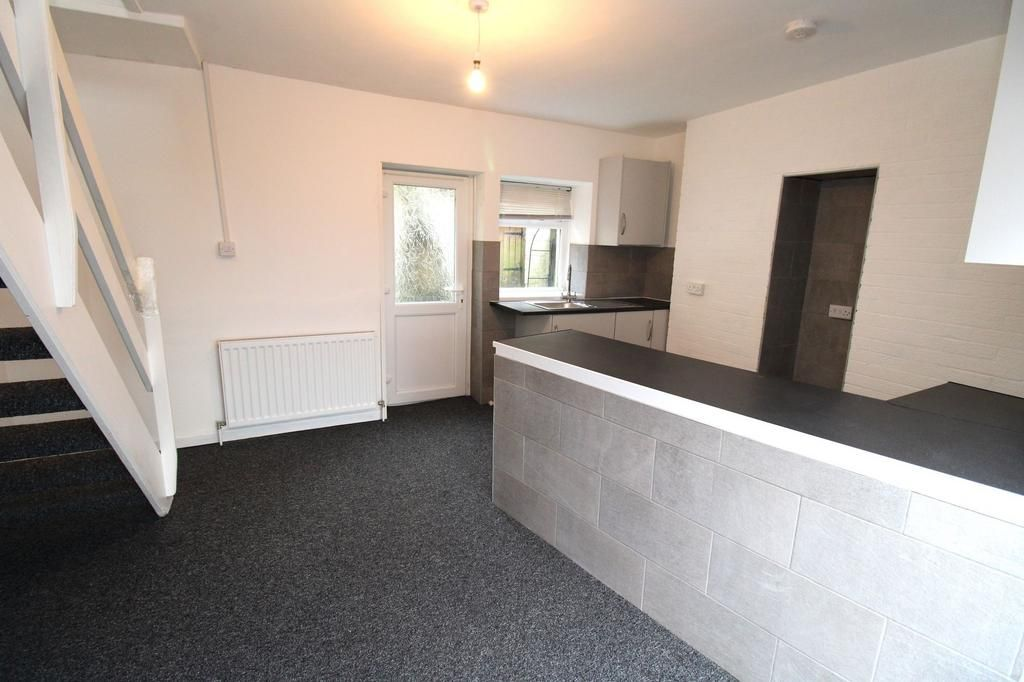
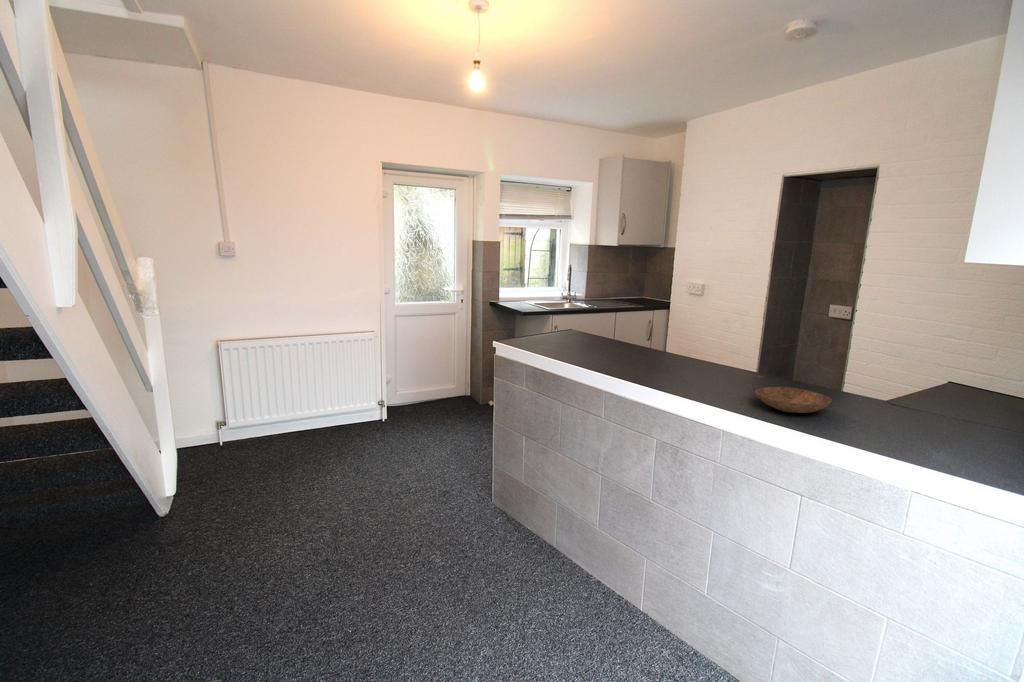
+ bowl [755,386,833,414]
